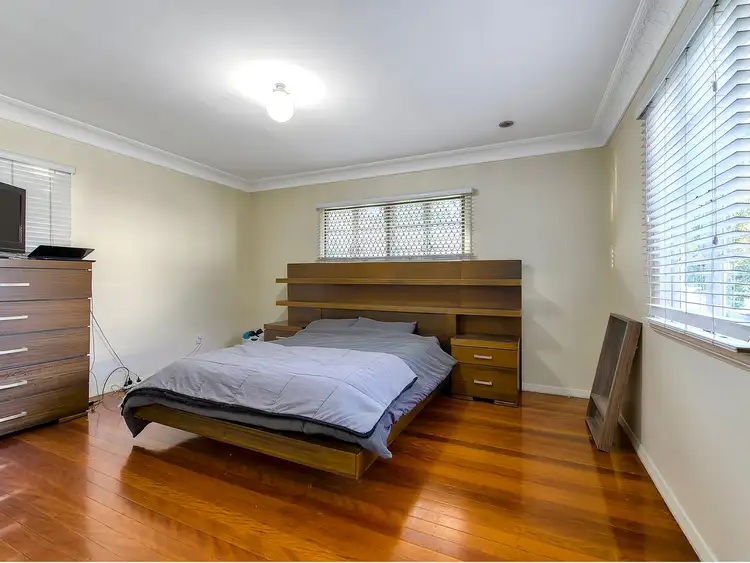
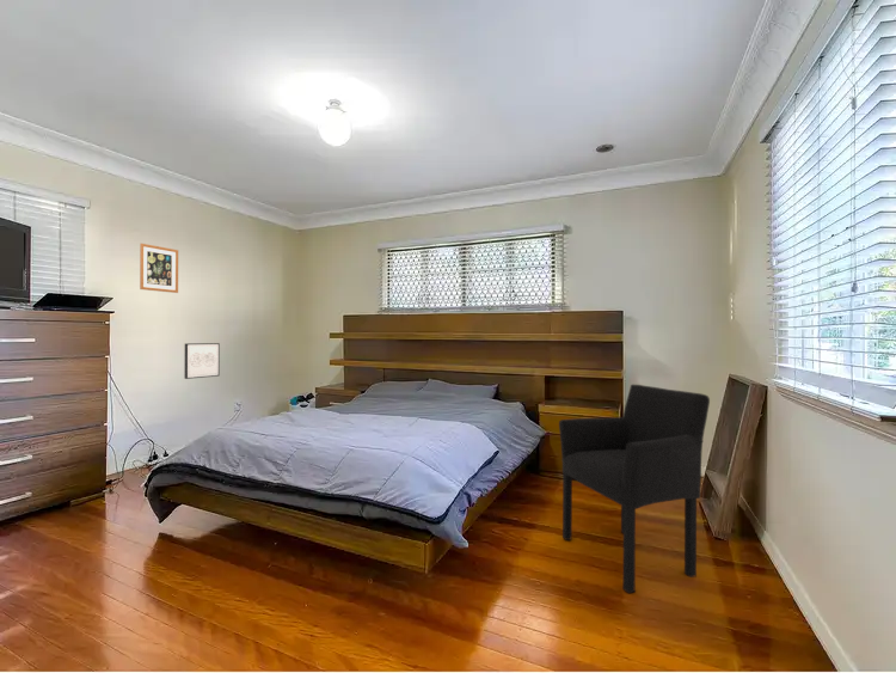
+ armchair [558,384,711,594]
+ wall art [139,243,179,294]
+ wall art [183,342,221,380]
